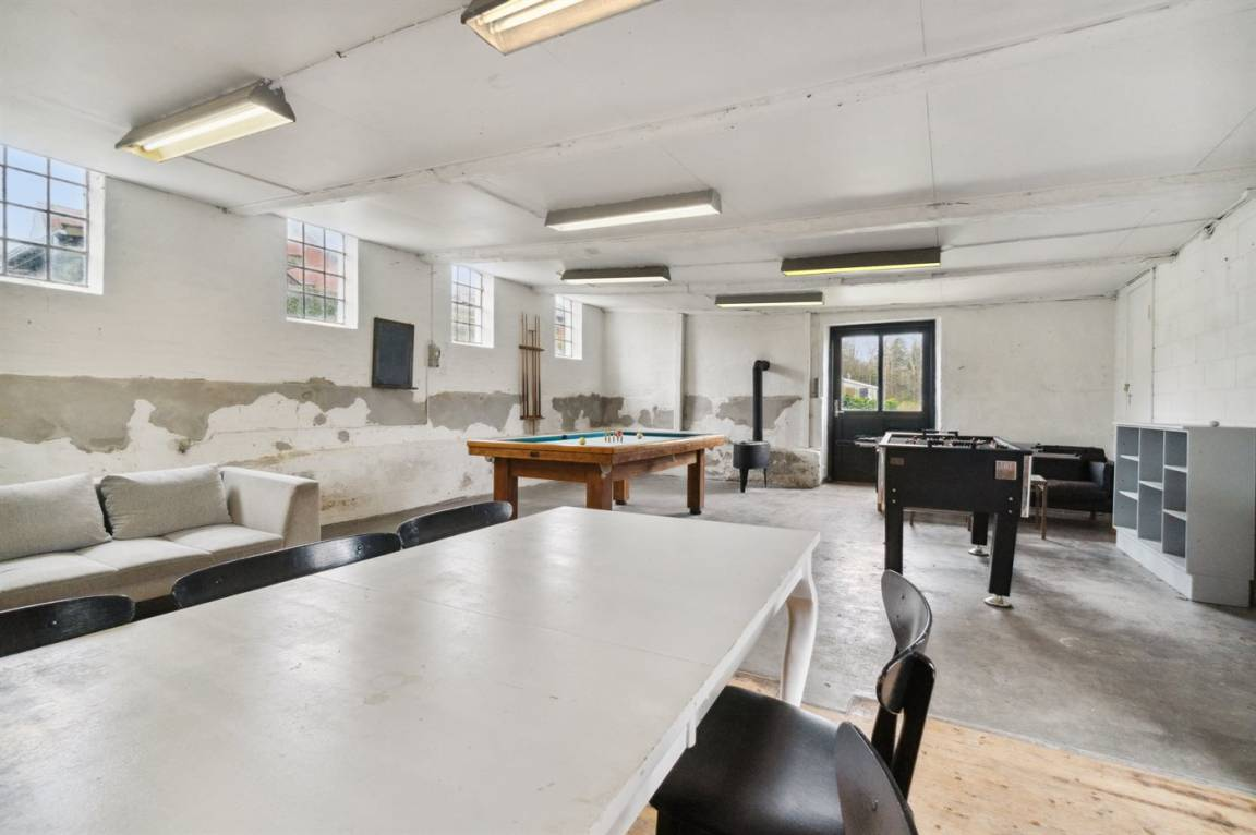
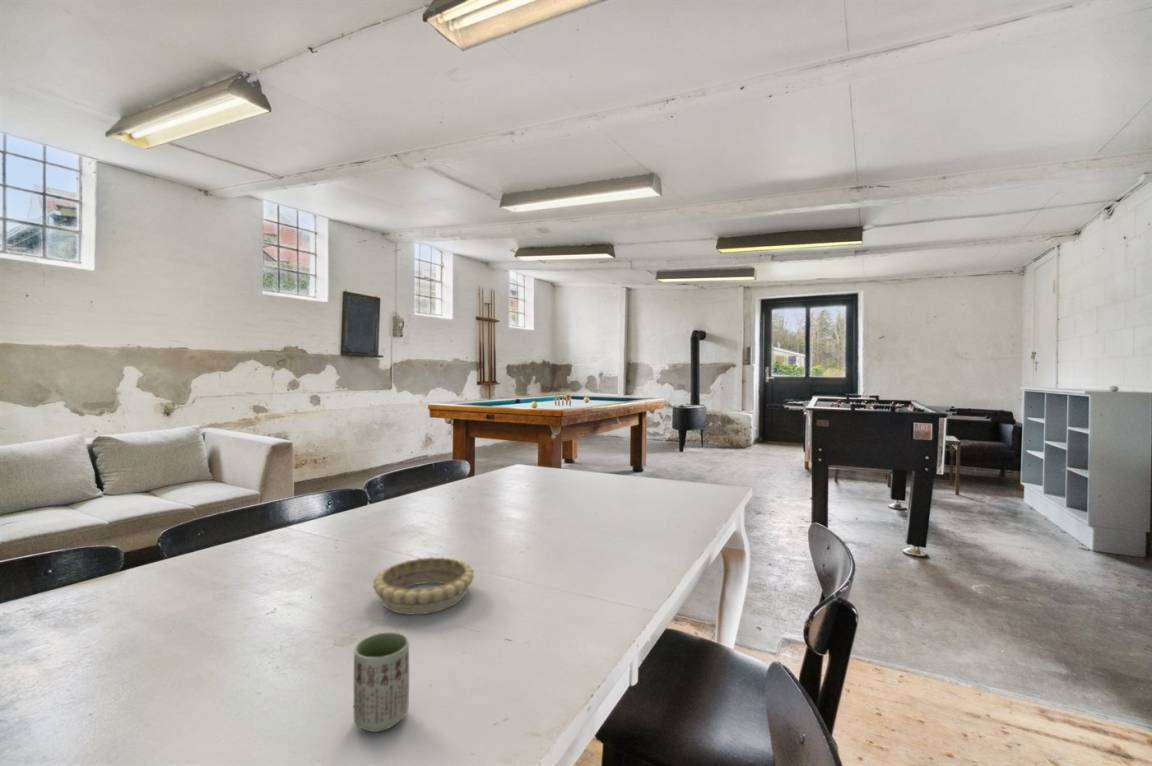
+ cup [353,631,410,733]
+ decorative bowl [372,556,475,615]
